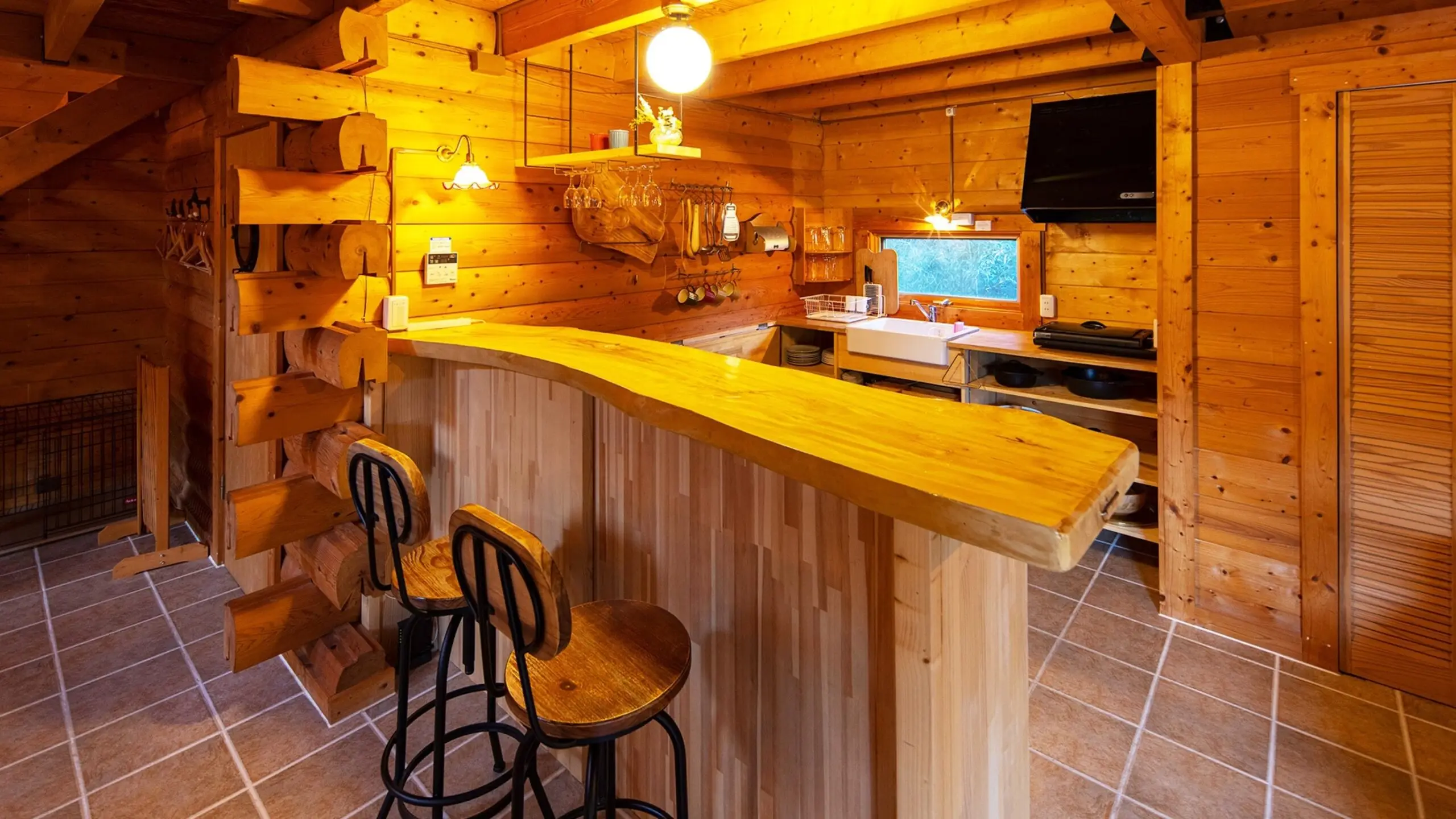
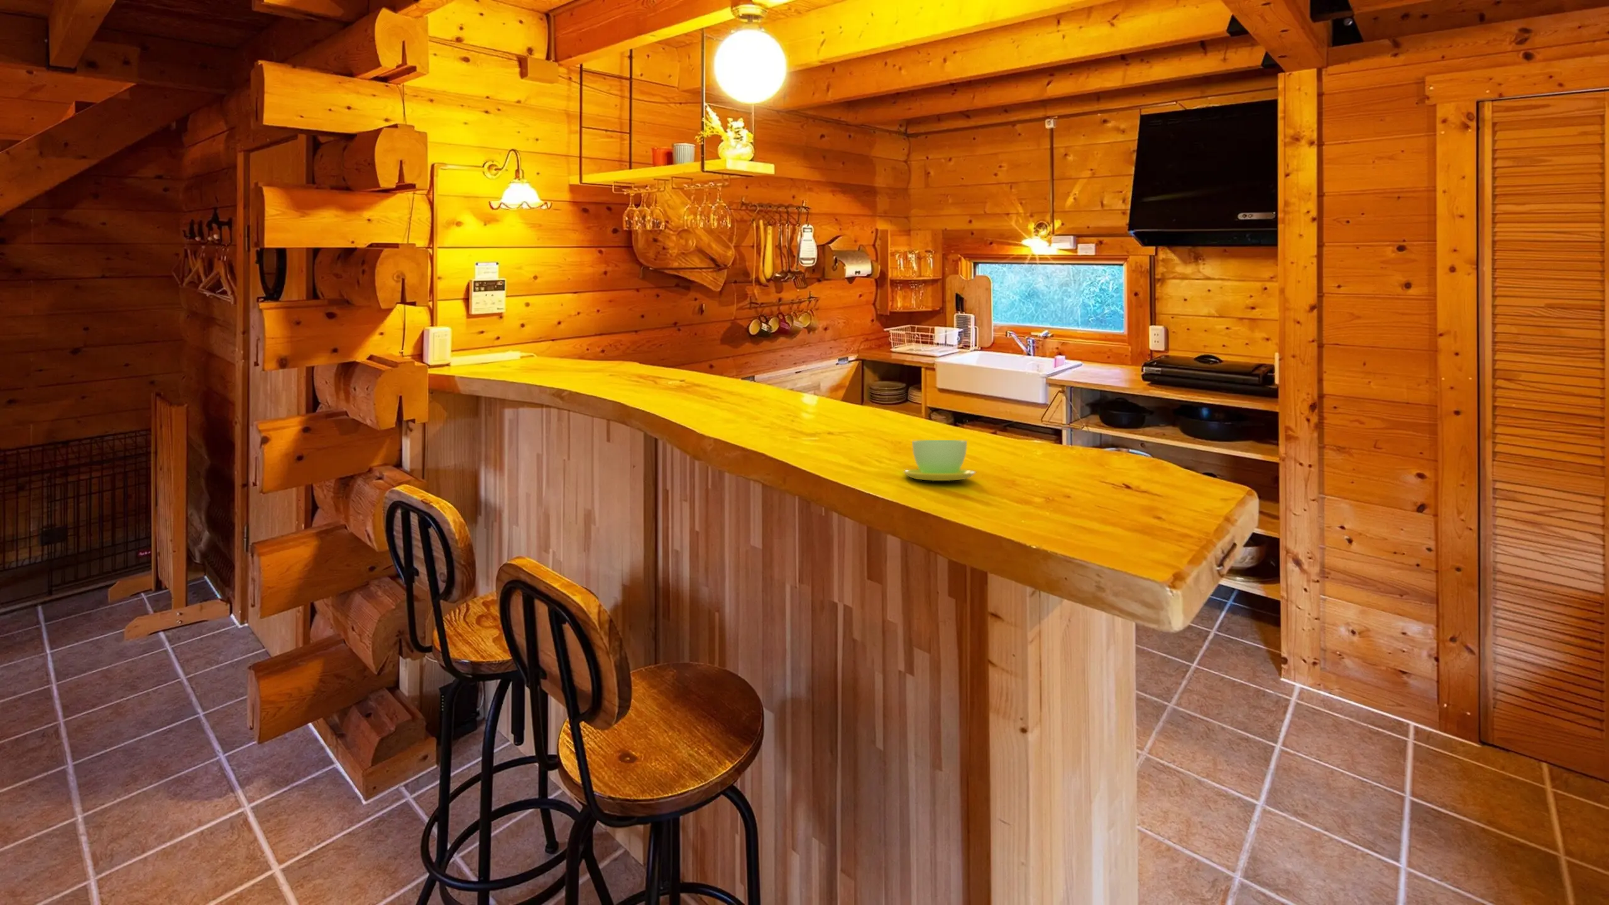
+ cup [903,440,977,482]
